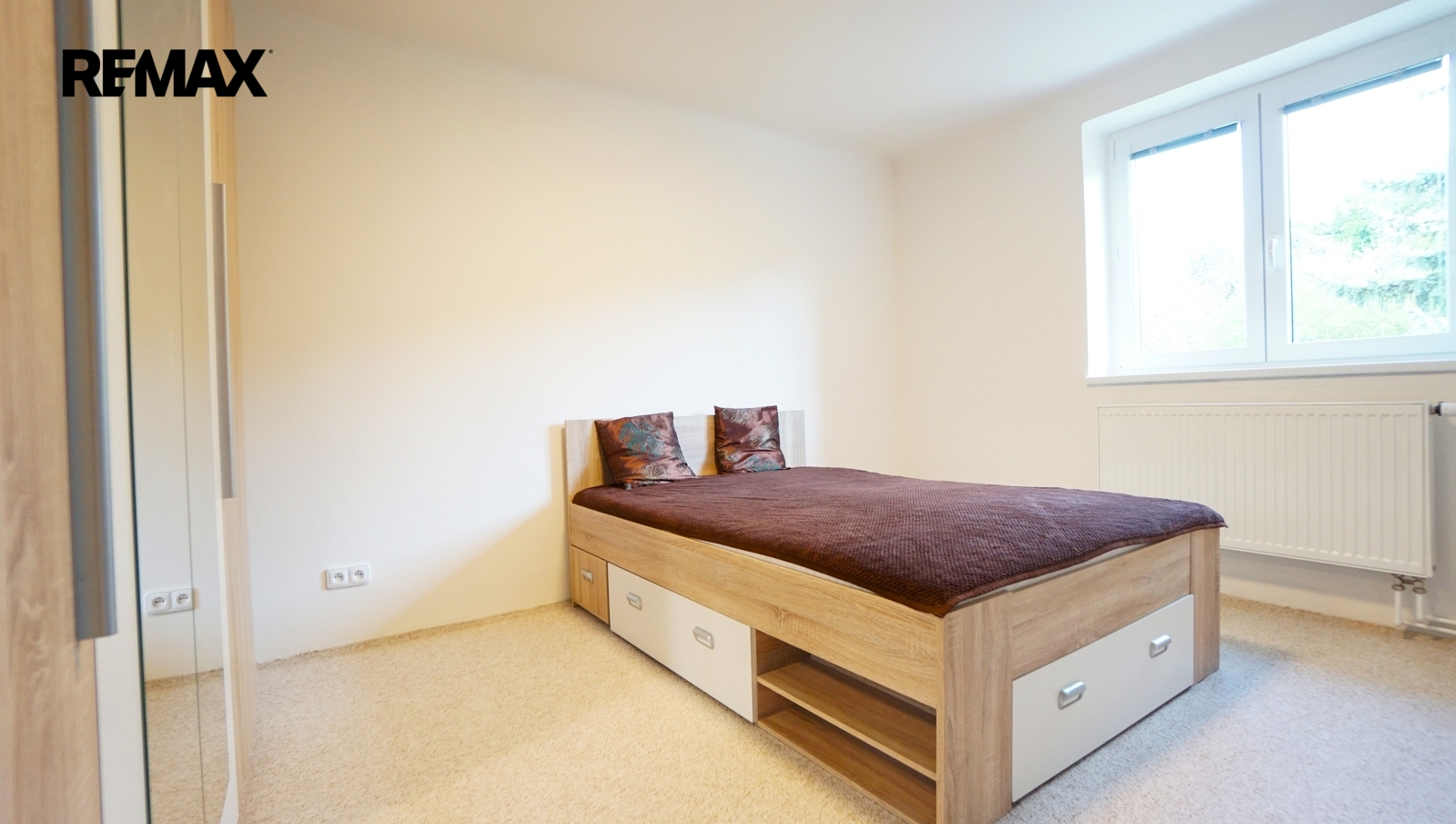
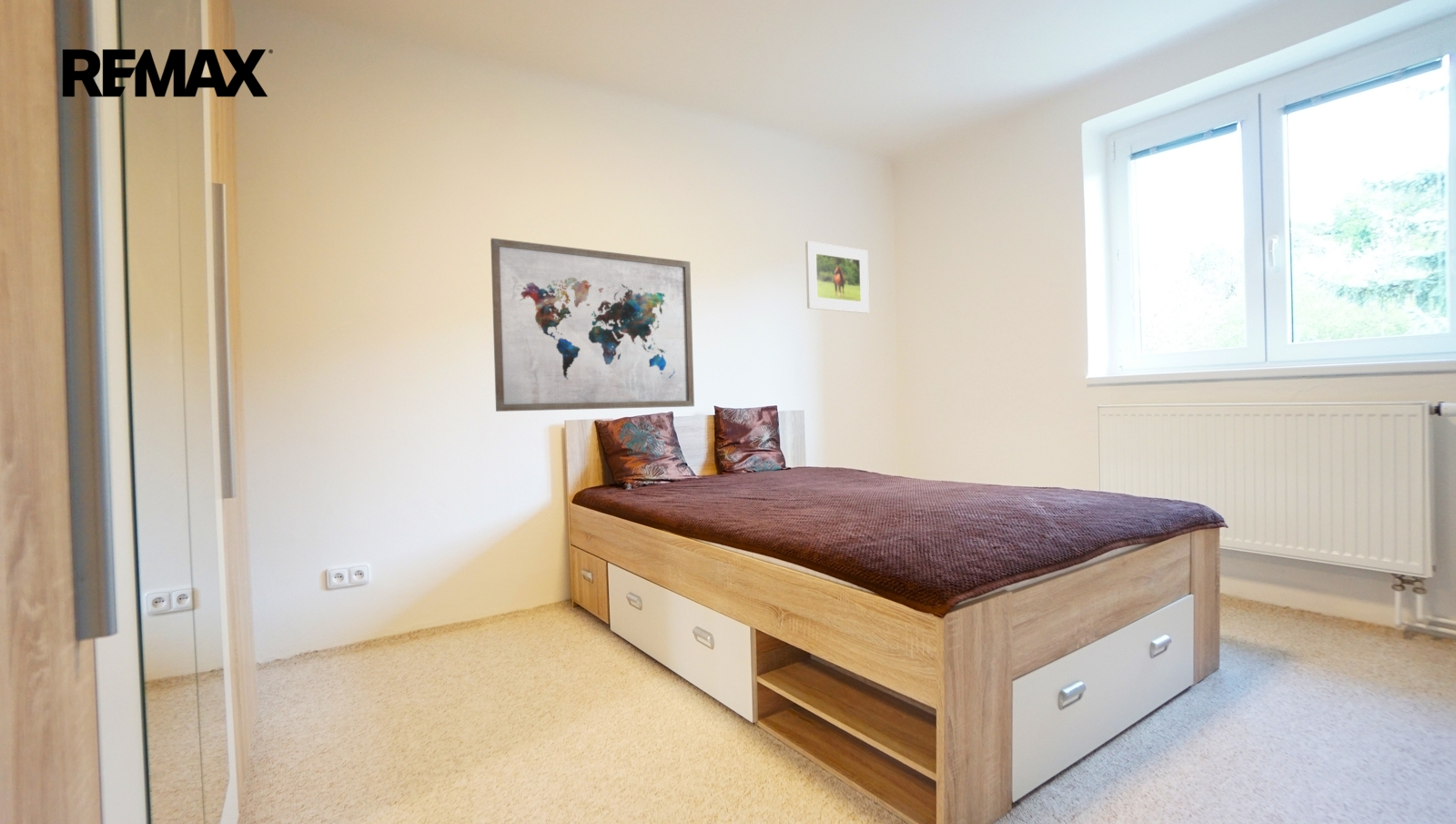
+ wall art [490,238,695,412]
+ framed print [804,240,870,314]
